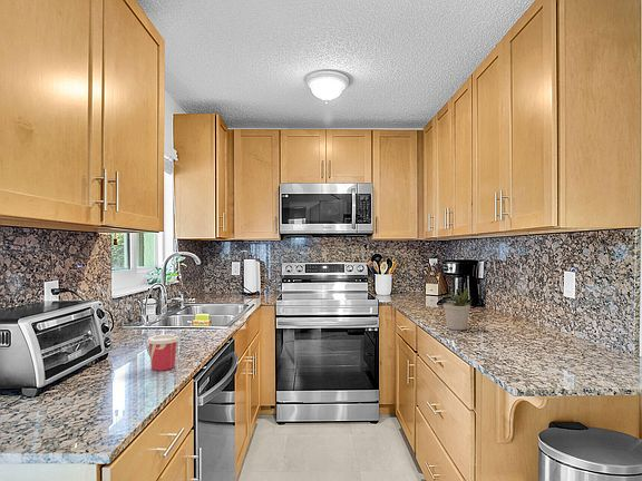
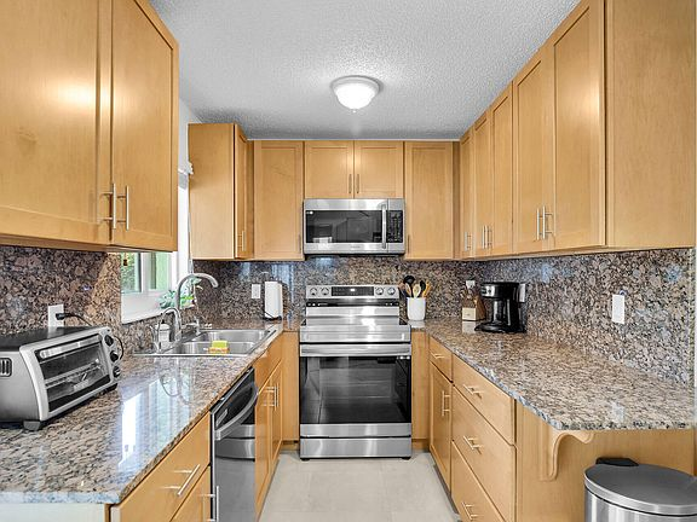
- cup [146,333,181,372]
- potted plant [442,287,473,332]
